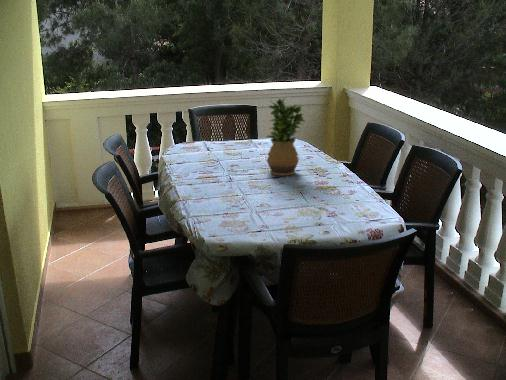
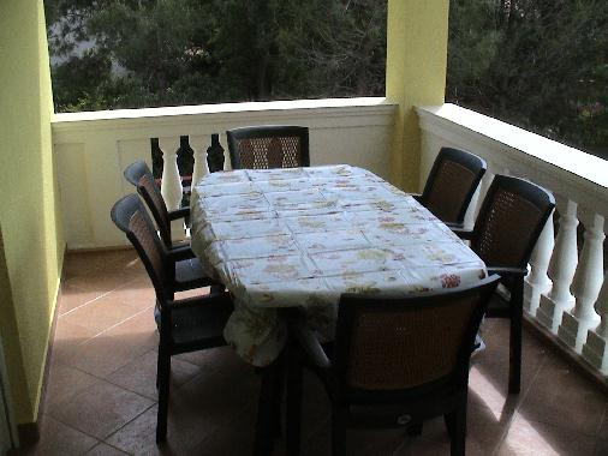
- potted plant [265,97,307,177]
